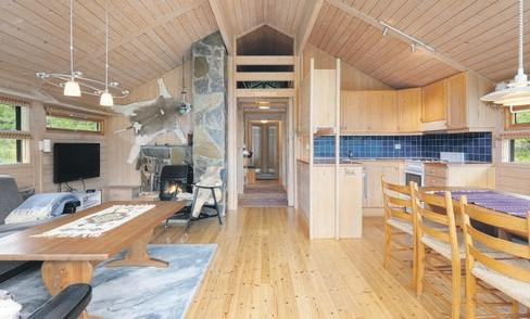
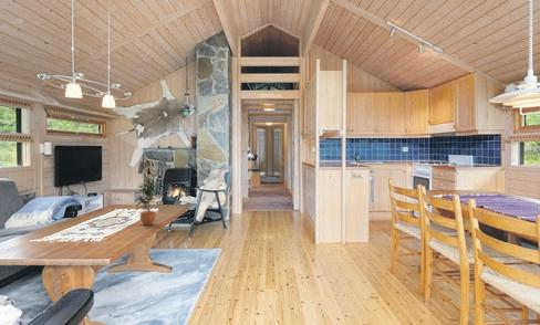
+ potted plant [135,174,160,226]
